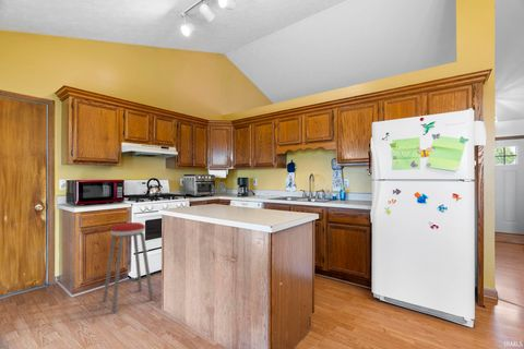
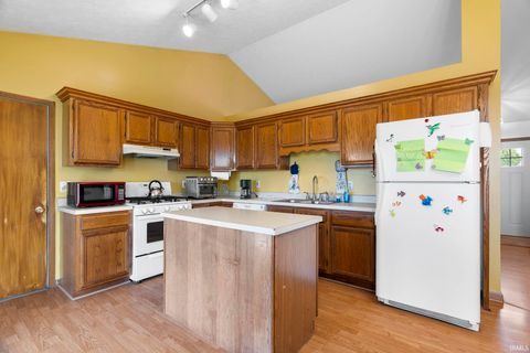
- music stool [102,221,155,315]
